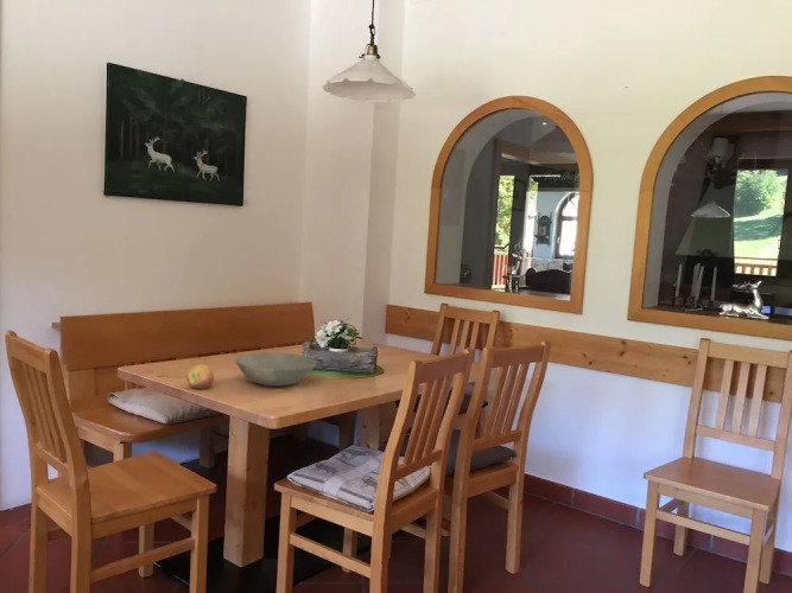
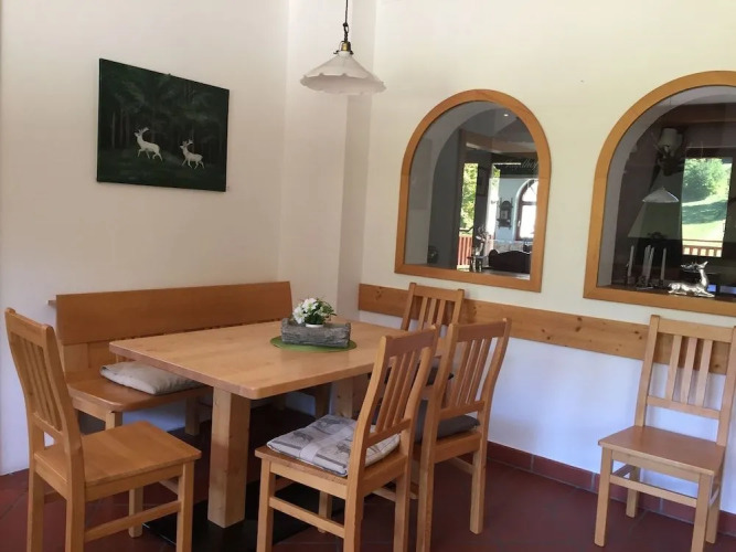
- fruit [185,363,215,390]
- bowl [234,351,317,387]
